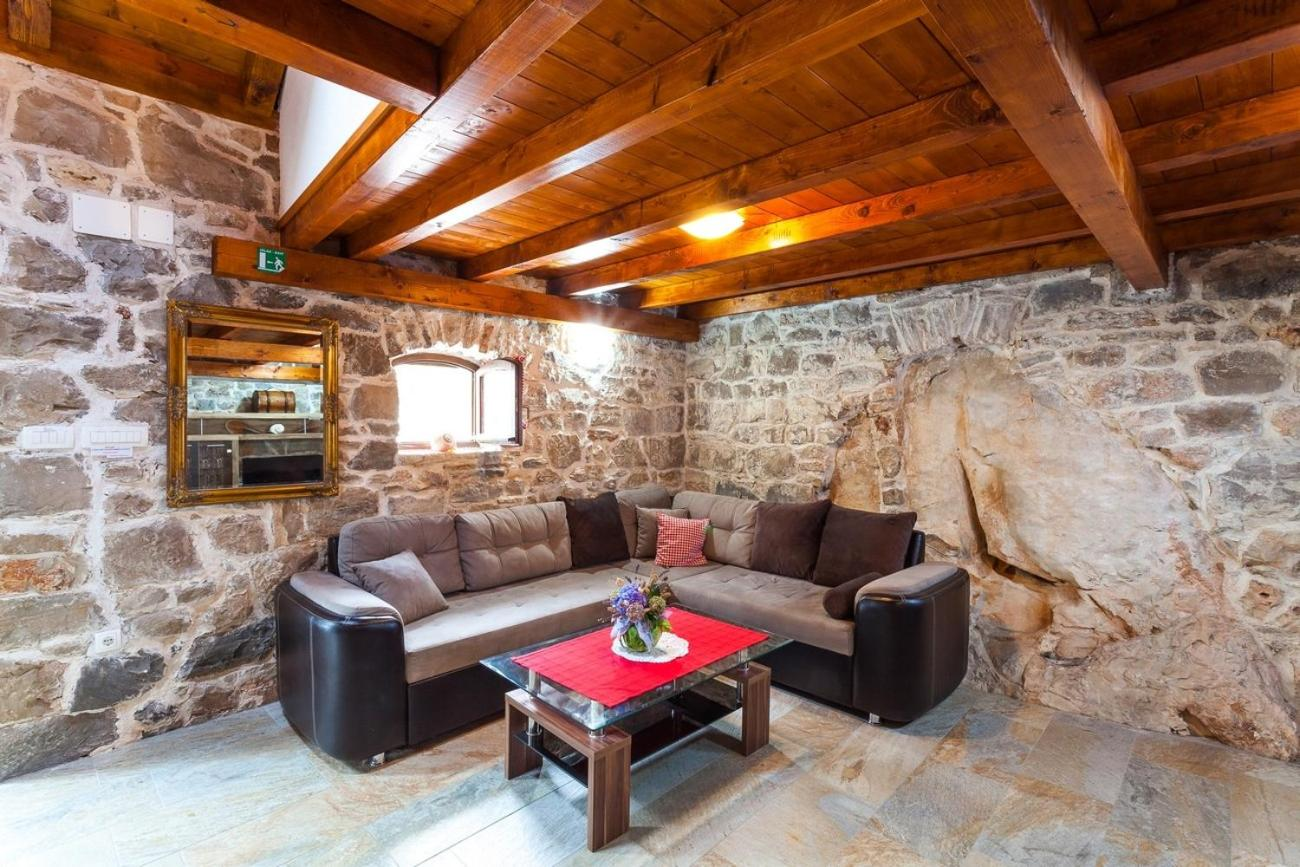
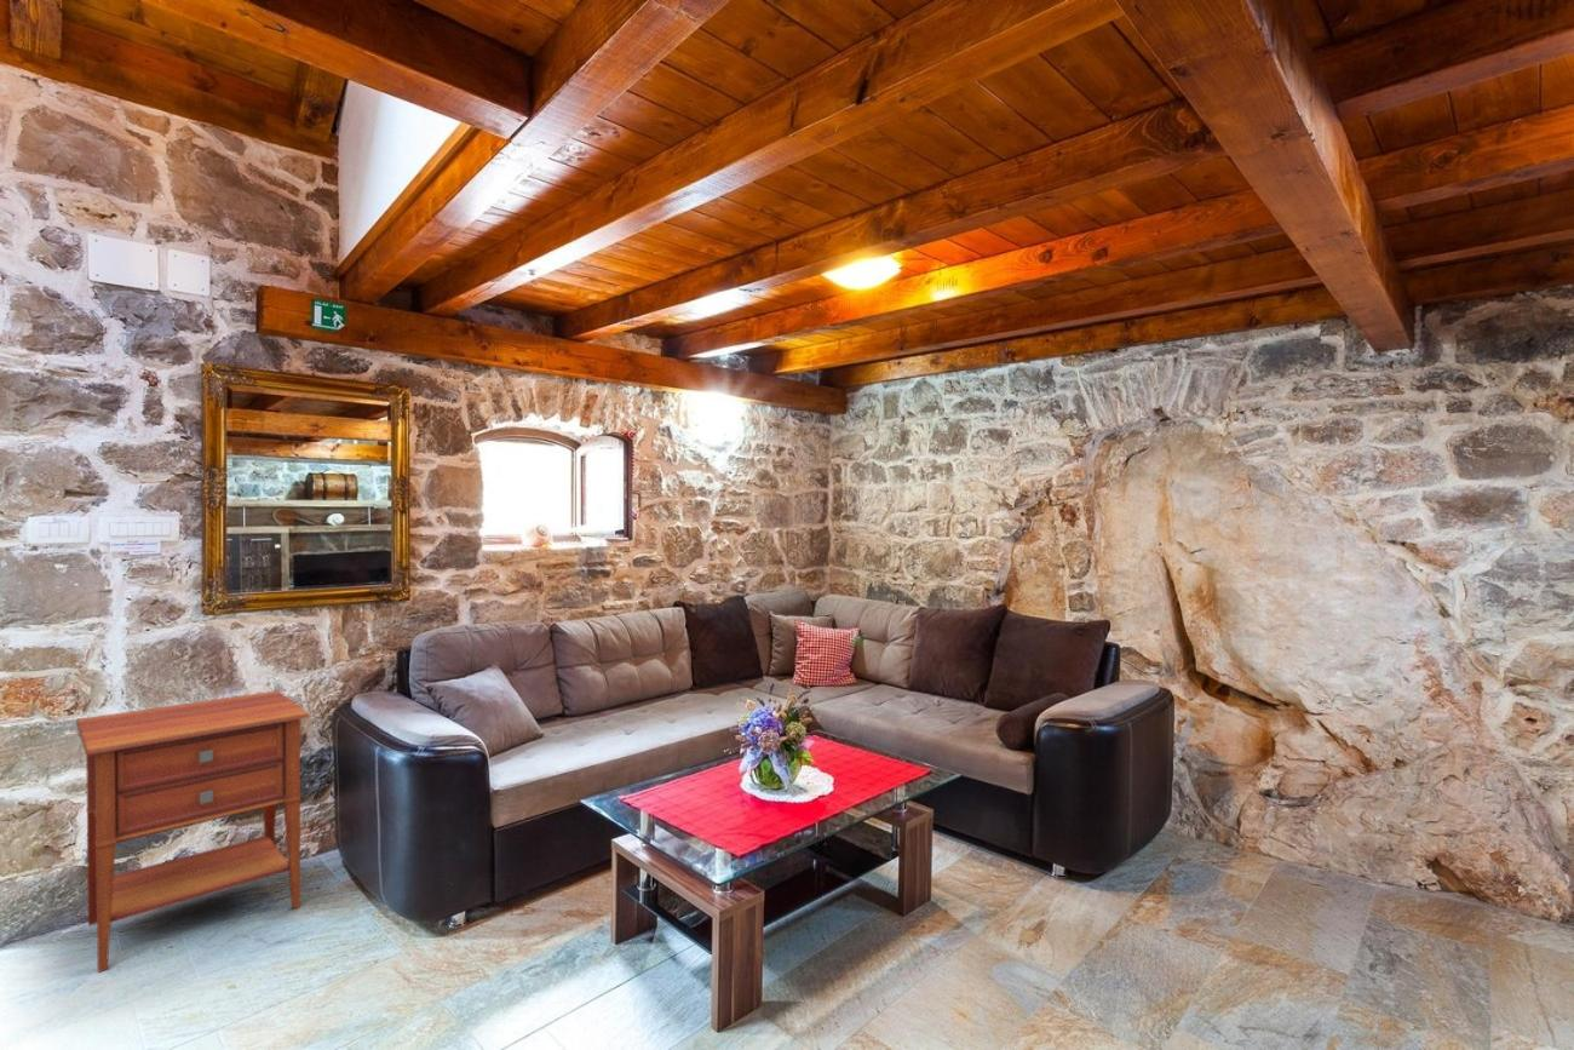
+ nightstand [75,689,311,974]
